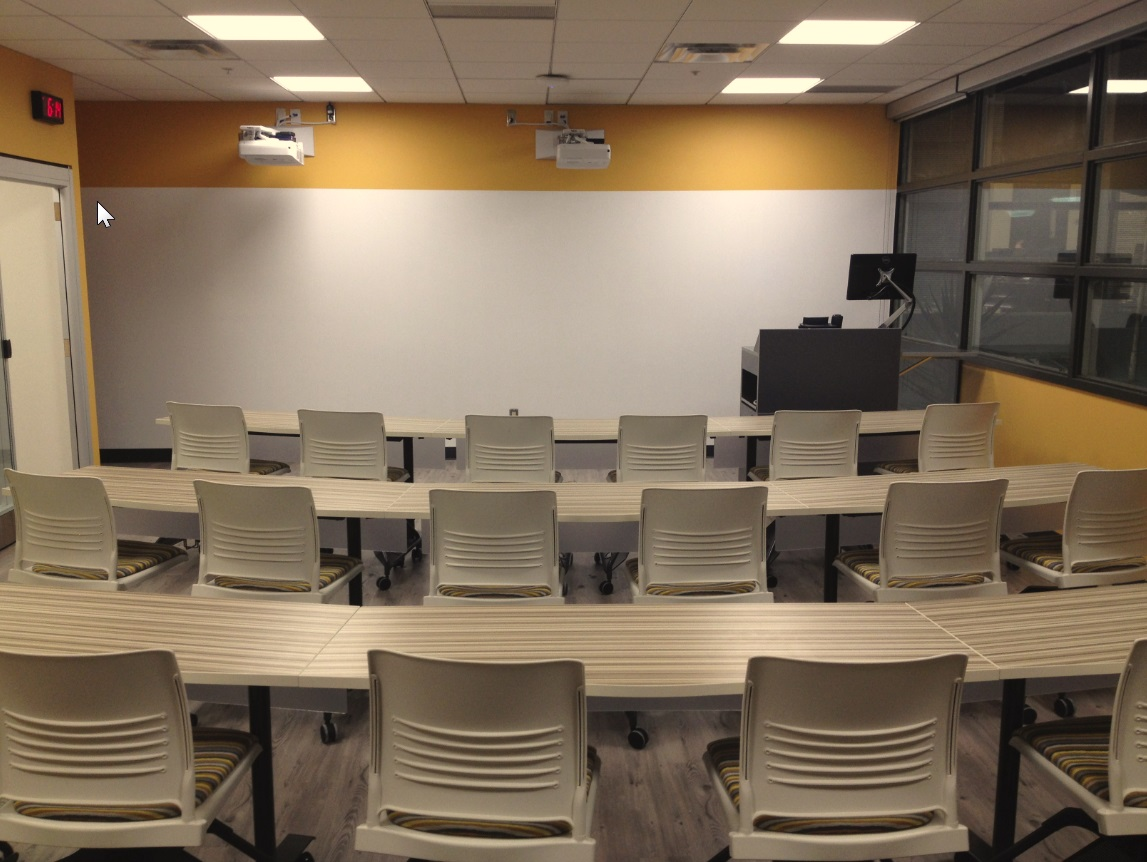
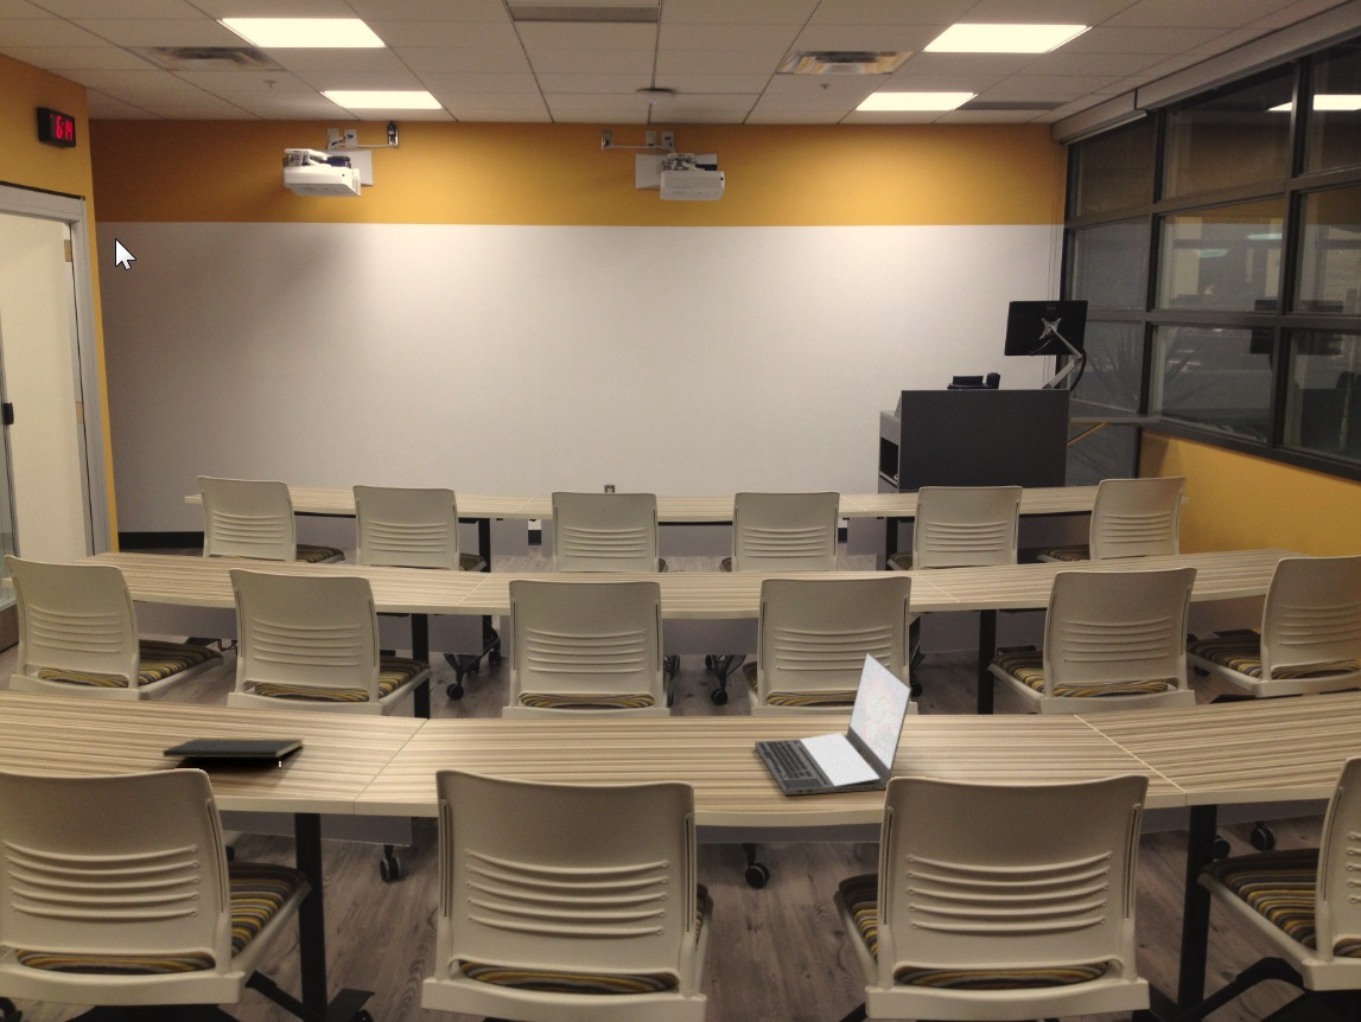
+ laptop [753,651,914,797]
+ notepad [161,736,305,773]
